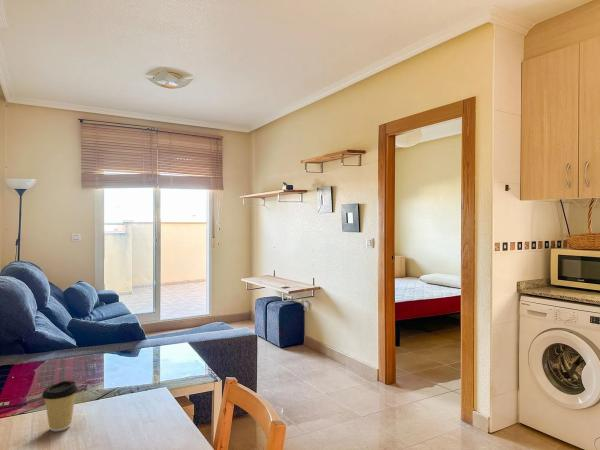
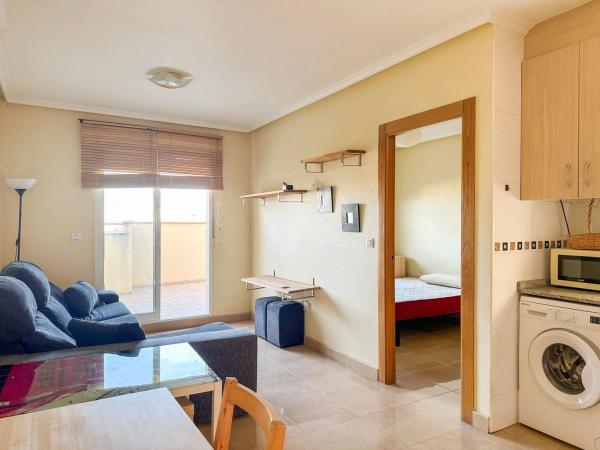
- coffee cup [41,380,79,432]
